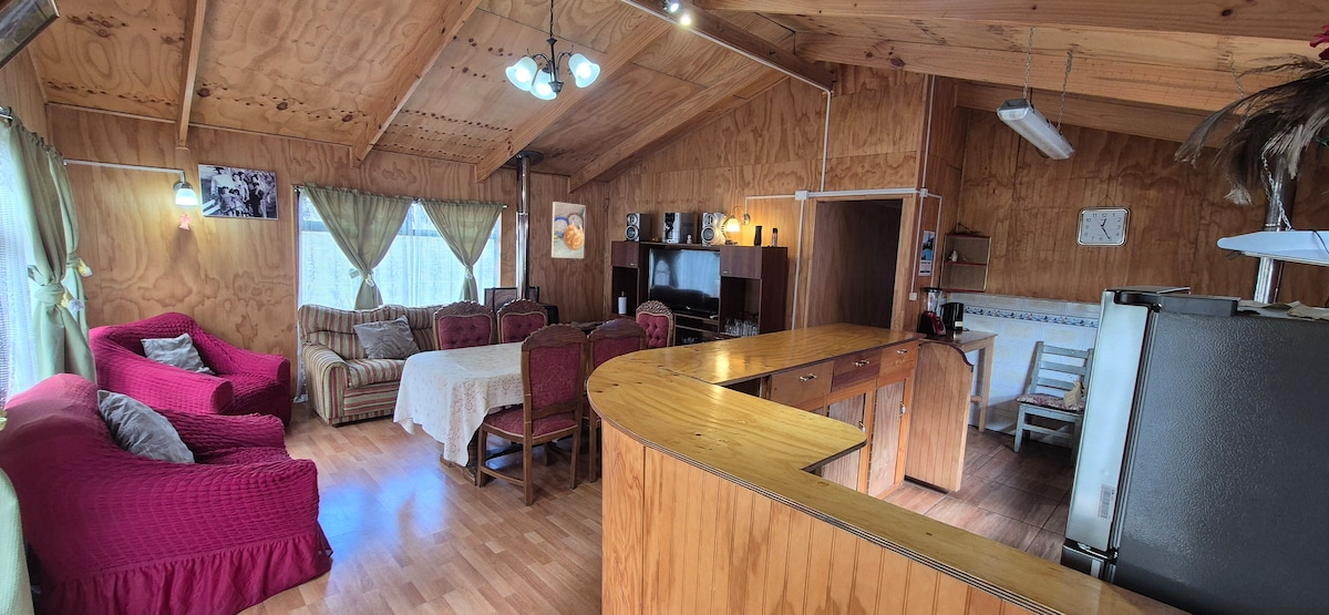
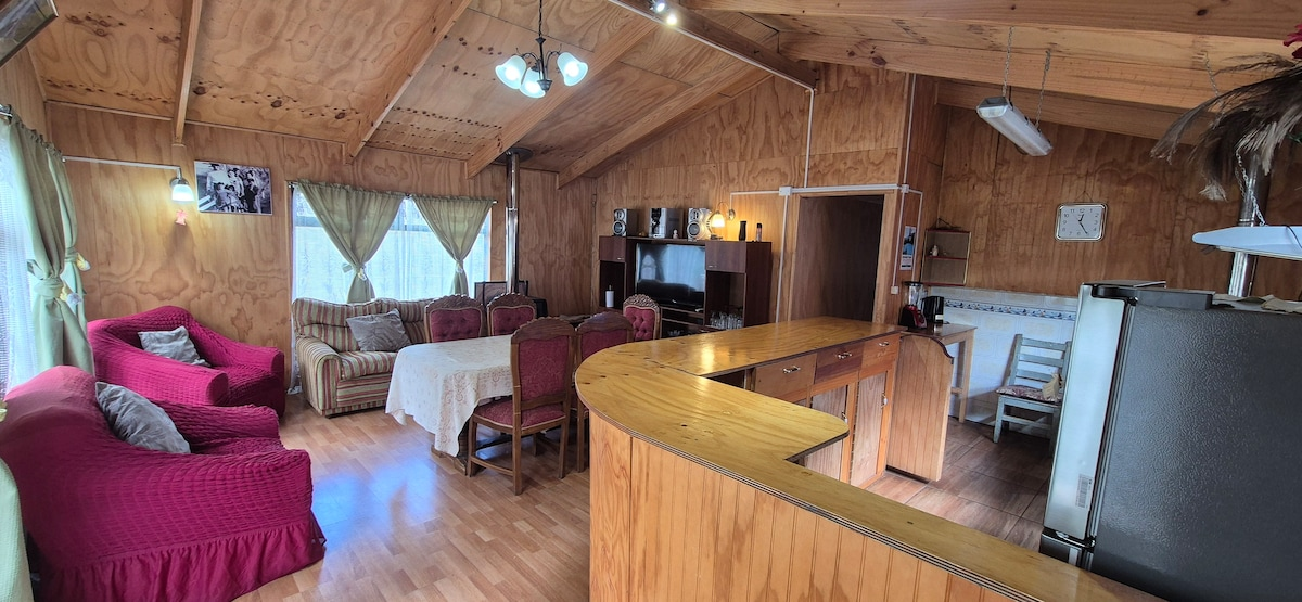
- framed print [550,201,586,259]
